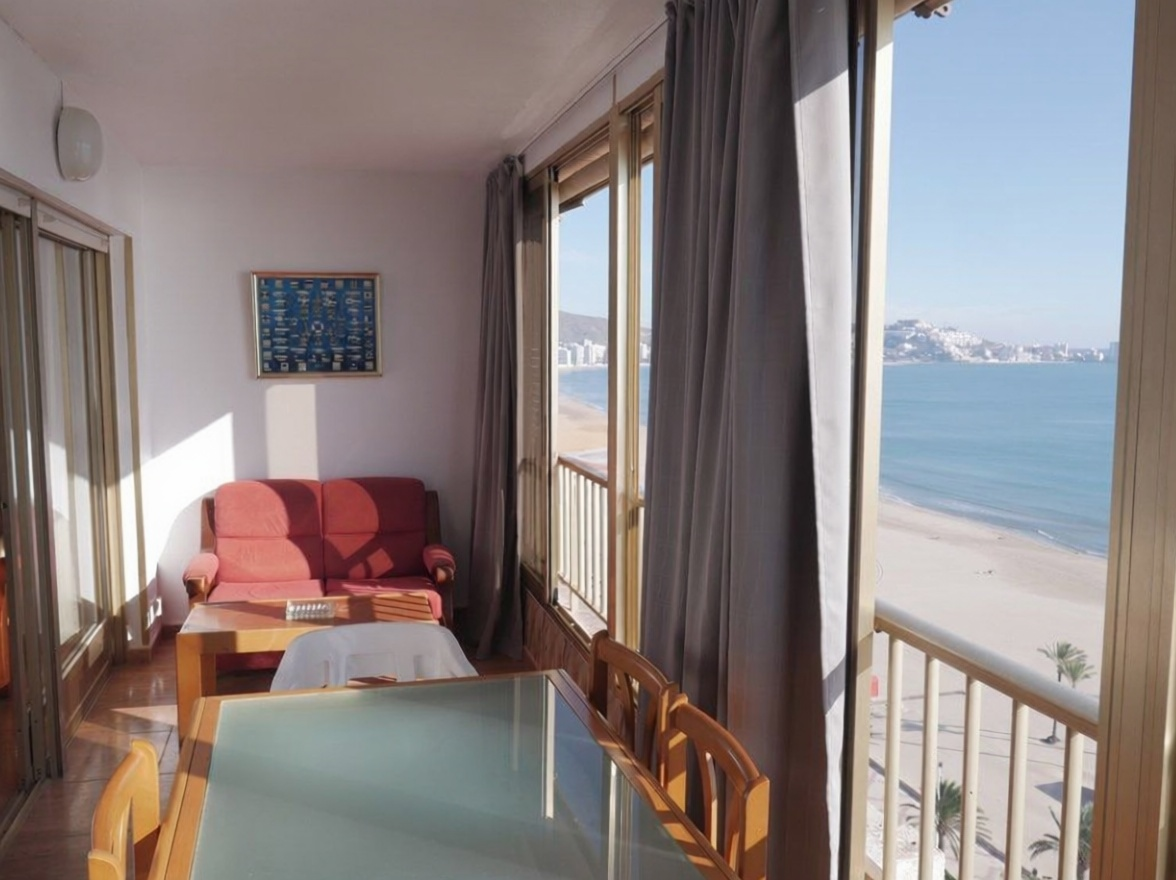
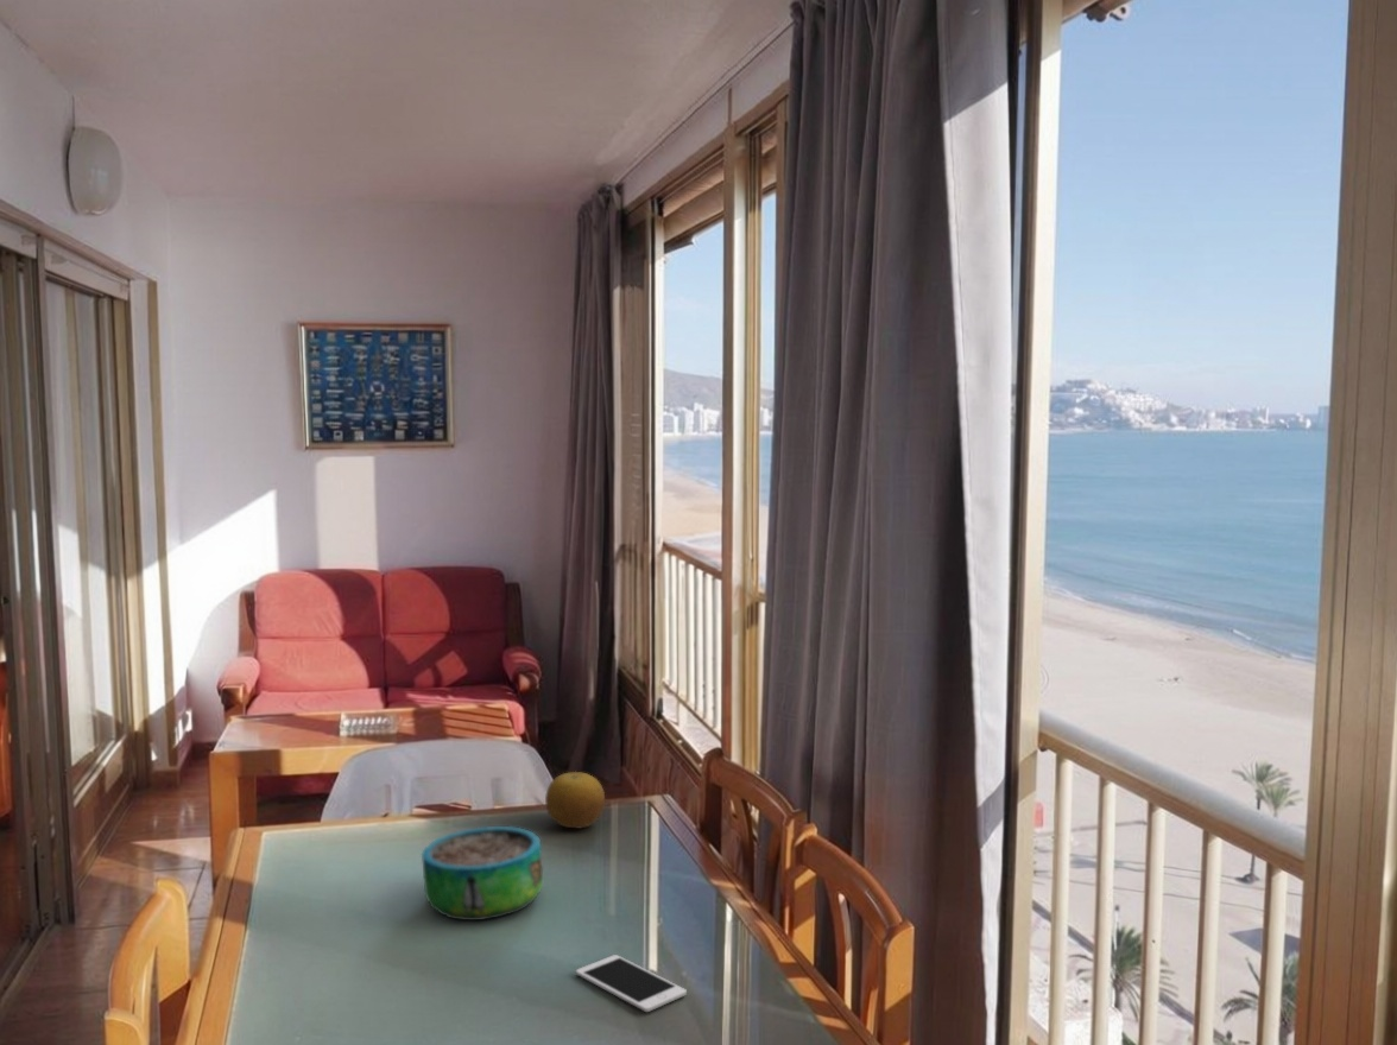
+ fruit [544,771,606,829]
+ decorative bowl [421,825,544,922]
+ cell phone [575,954,688,1013]
